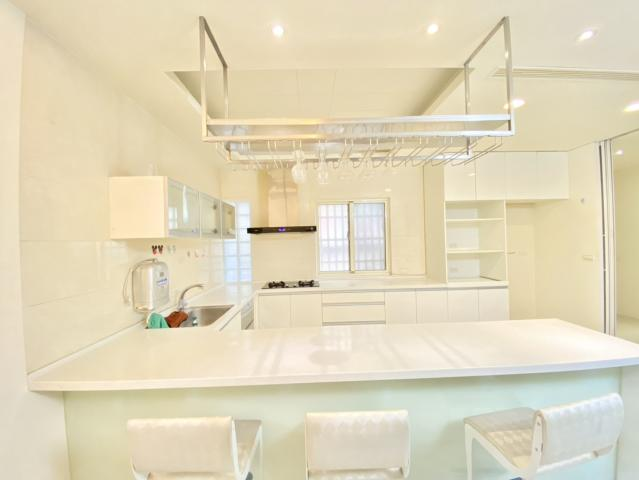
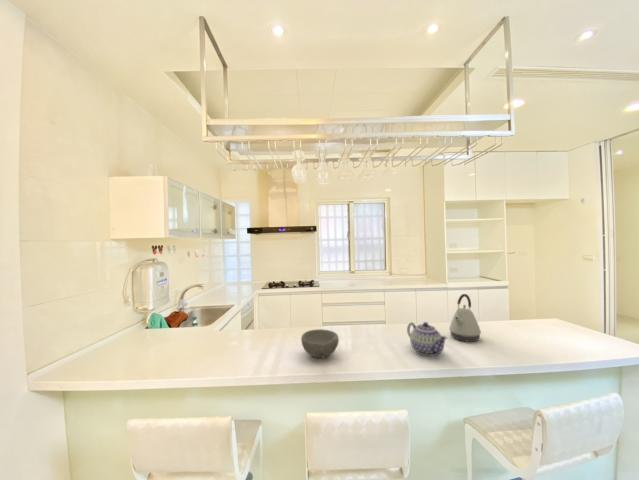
+ teapot [406,321,449,357]
+ kettle [448,293,482,343]
+ bowl [300,328,340,359]
